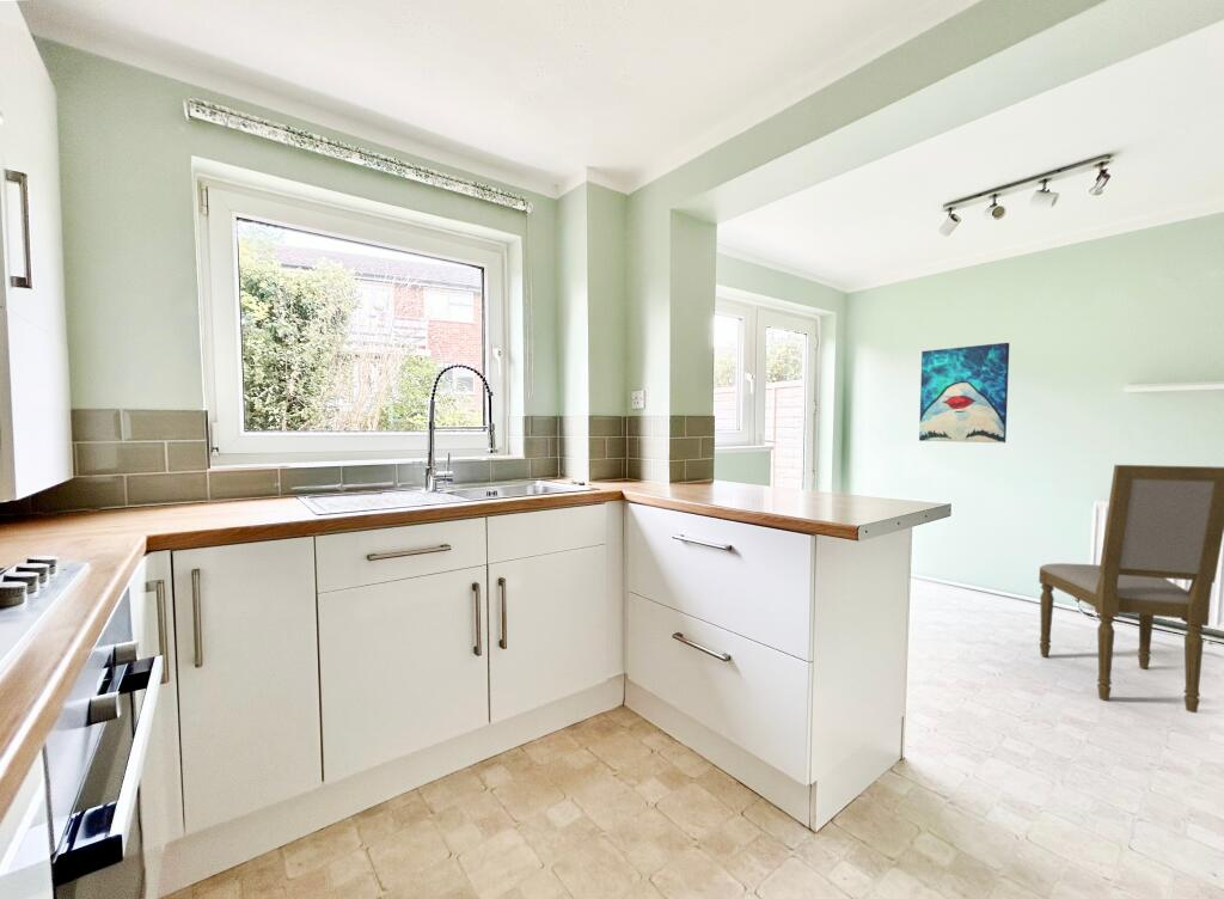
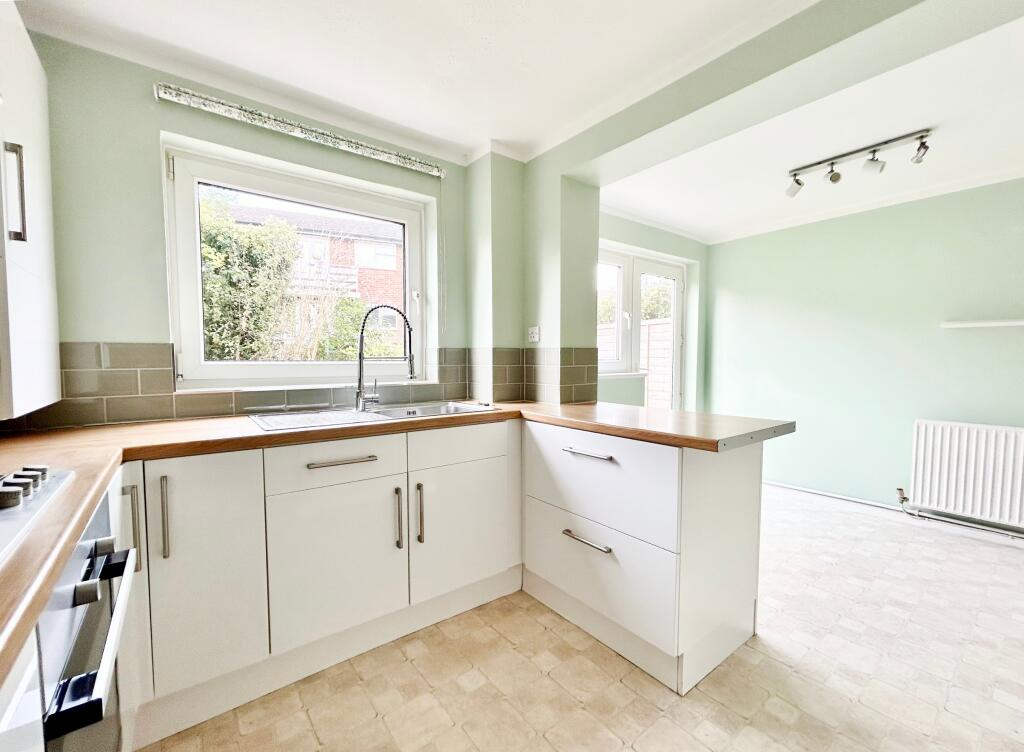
- dining chair [1038,464,1224,714]
- wall art [918,342,1010,444]
